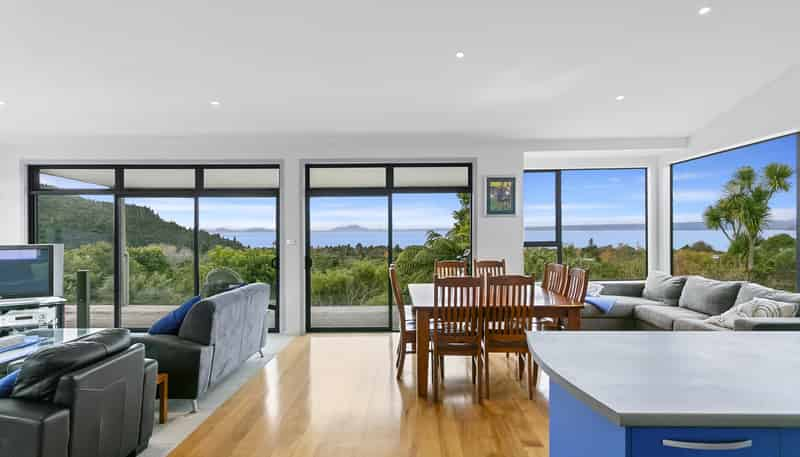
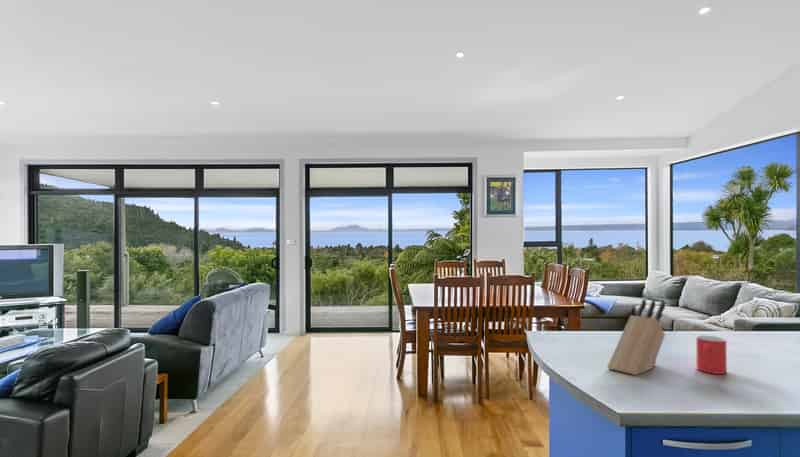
+ knife block [606,298,666,376]
+ mug [695,334,728,375]
